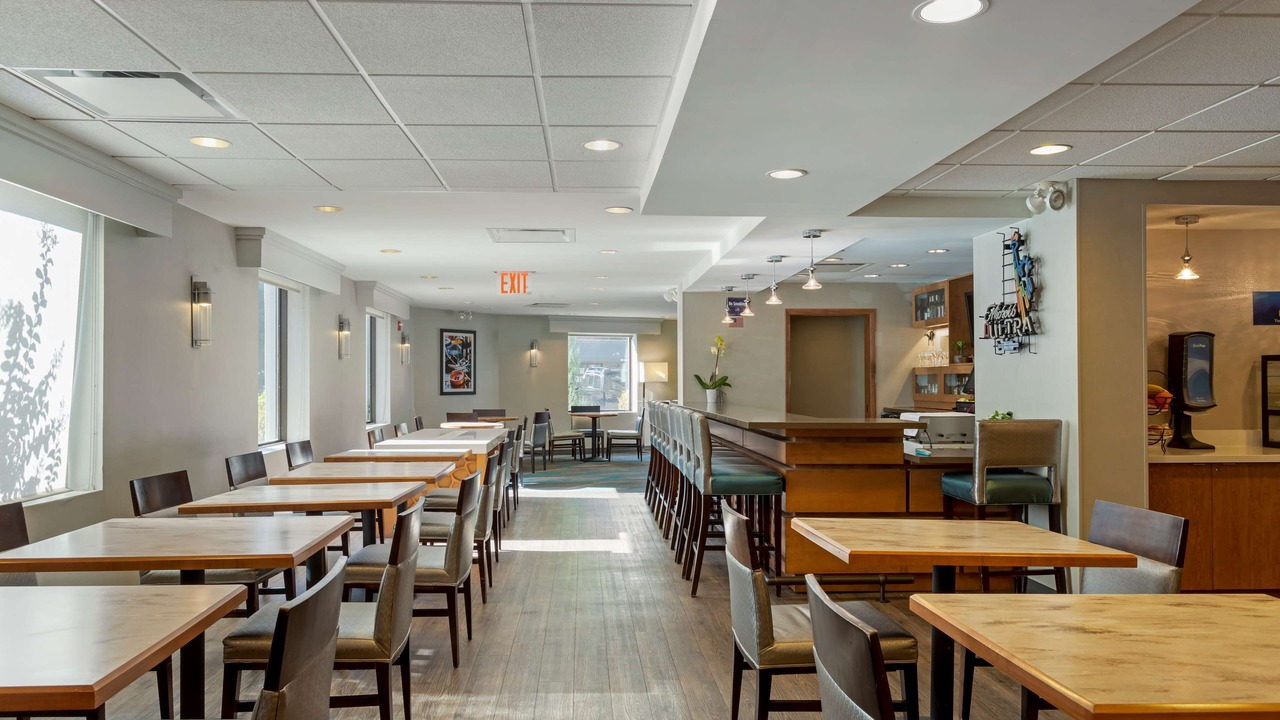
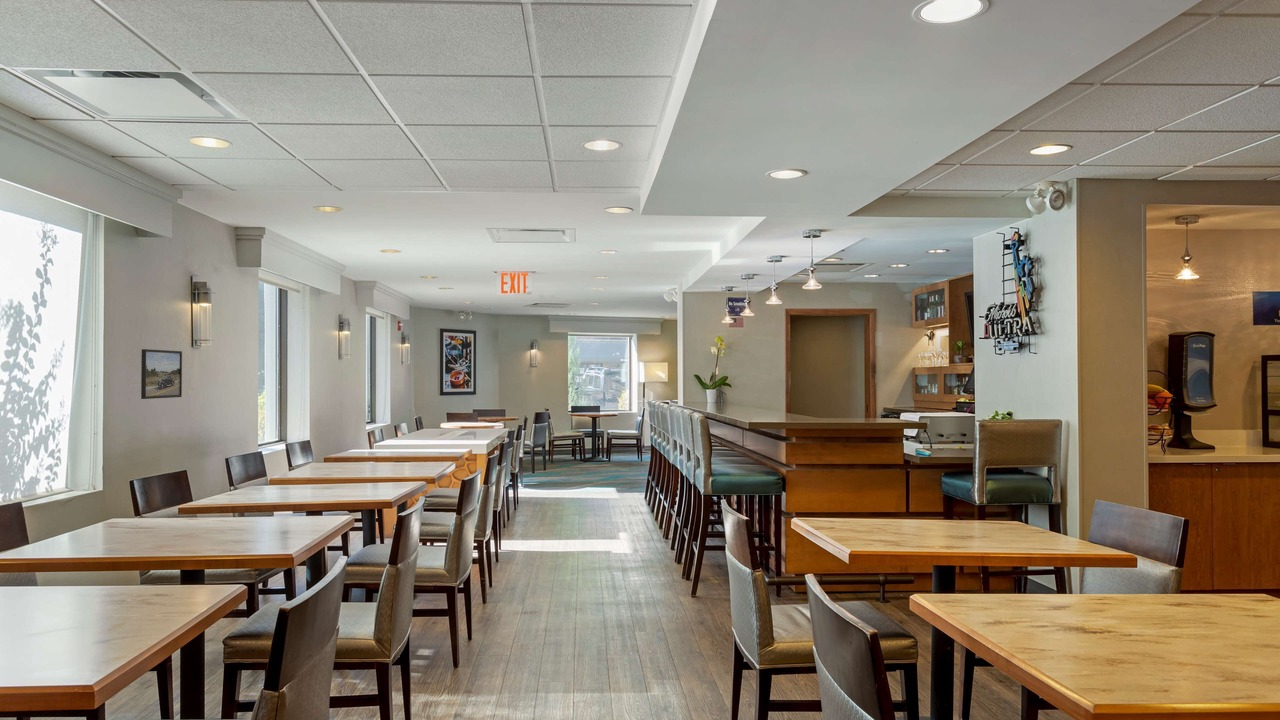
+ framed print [140,348,183,400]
